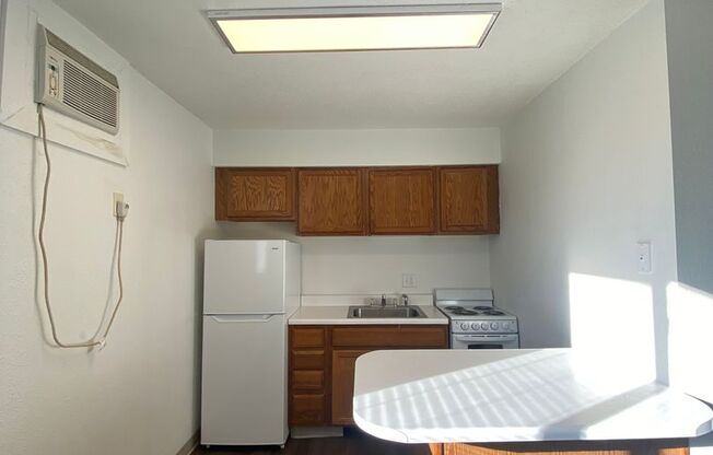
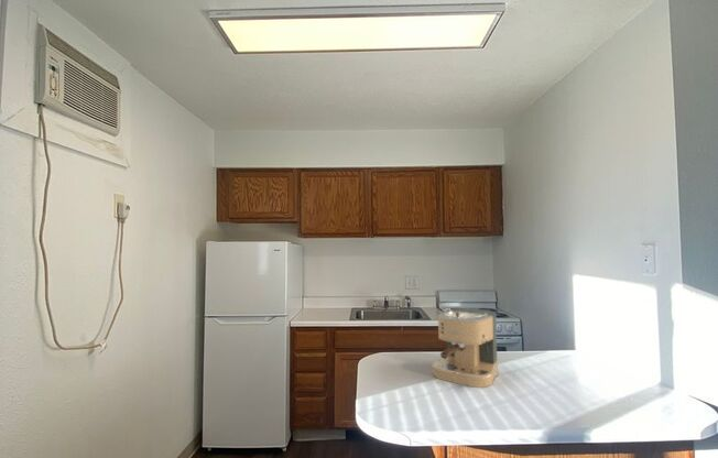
+ coffee maker [431,307,500,389]
